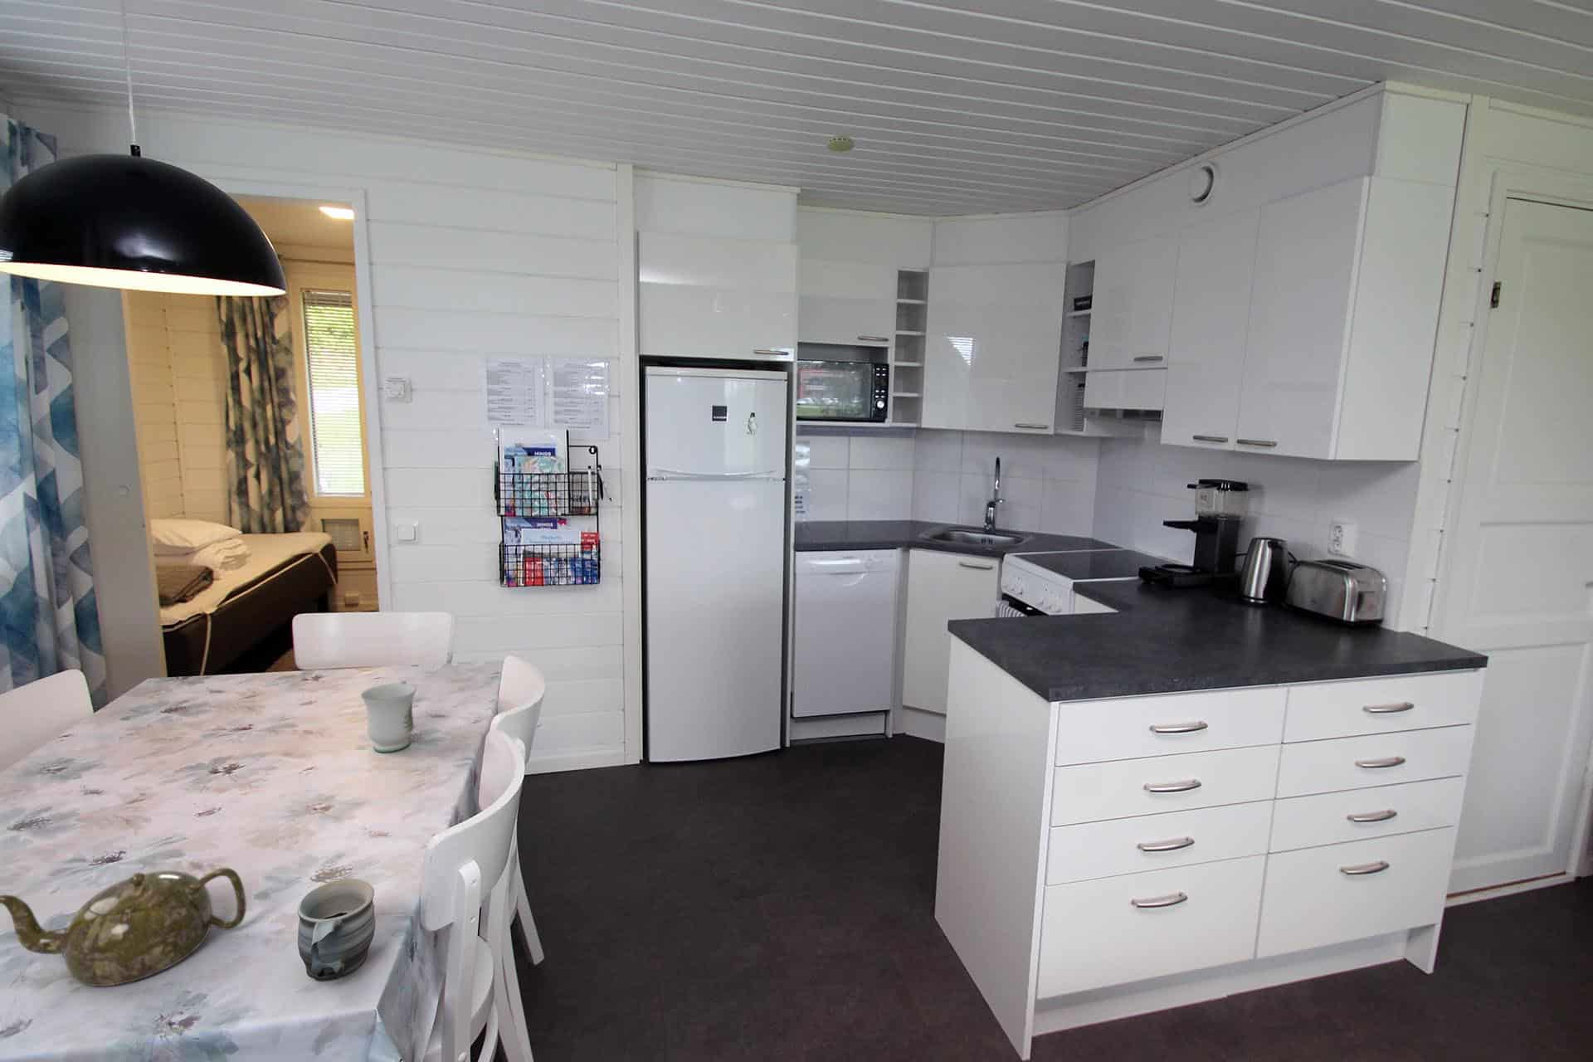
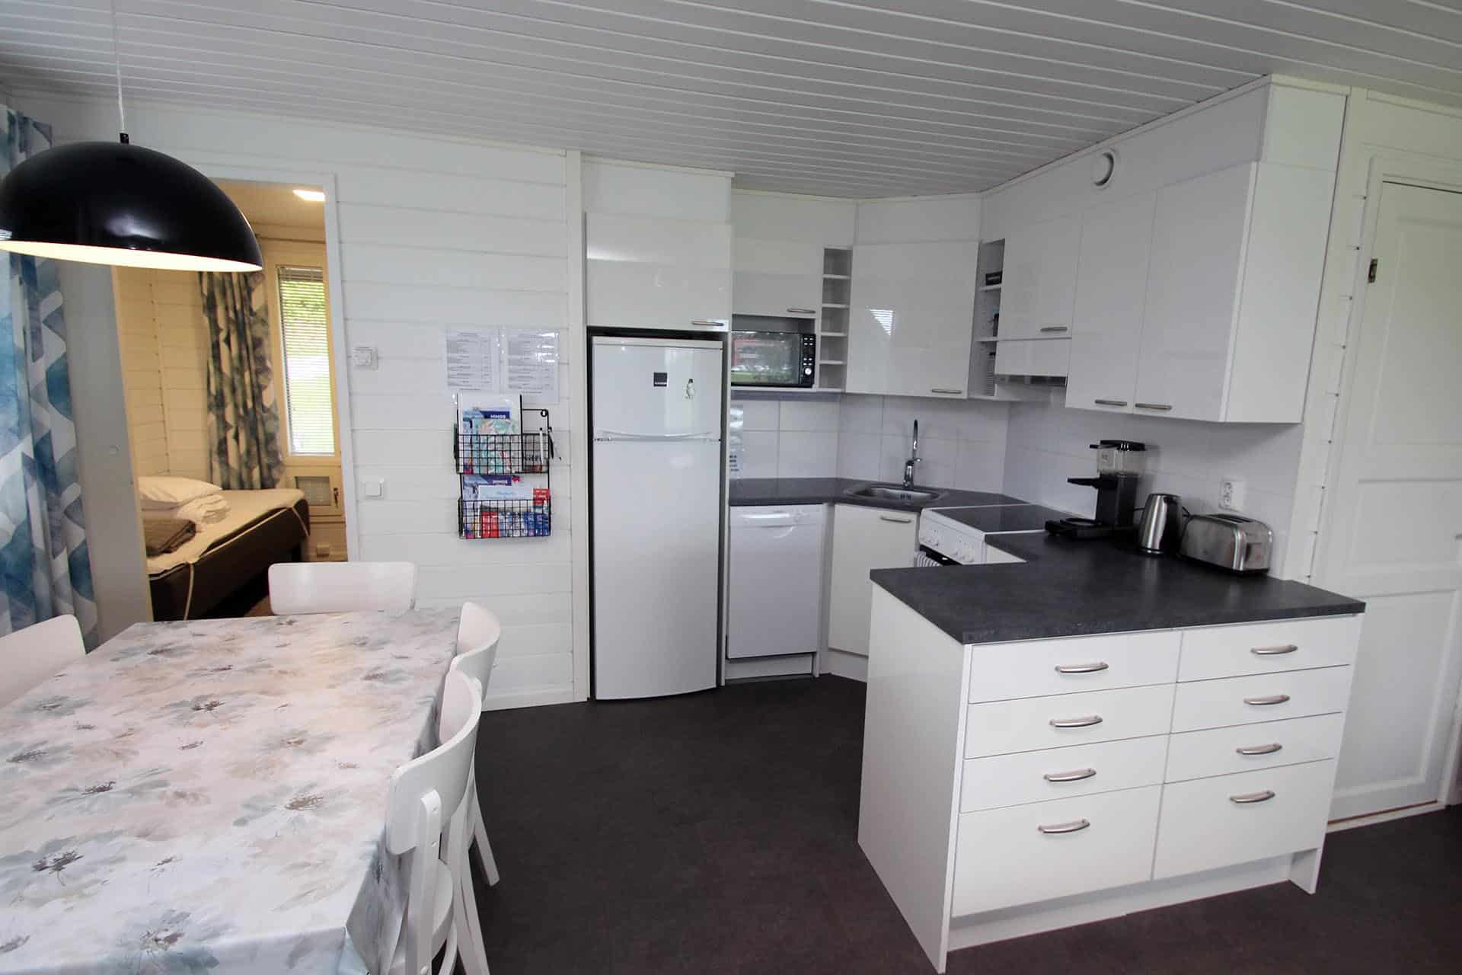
- teapot [0,866,248,987]
- mug [296,878,376,981]
- smoke detector [825,134,855,153]
- mug [360,679,417,754]
